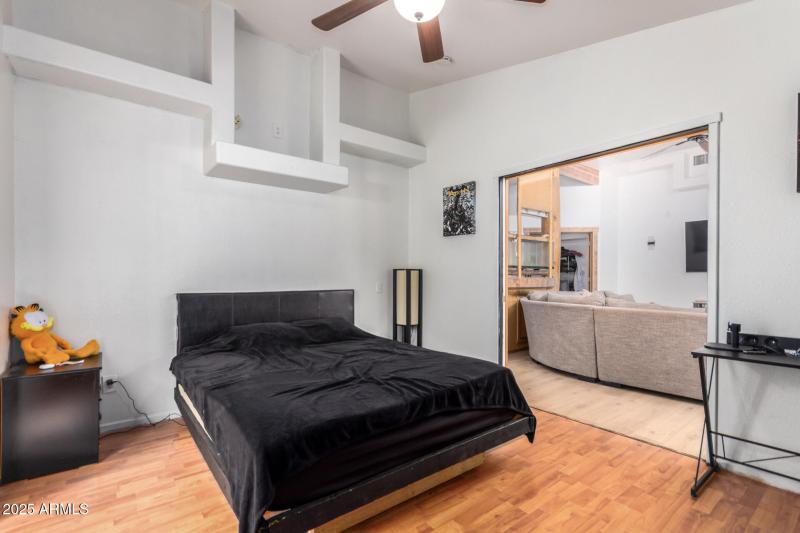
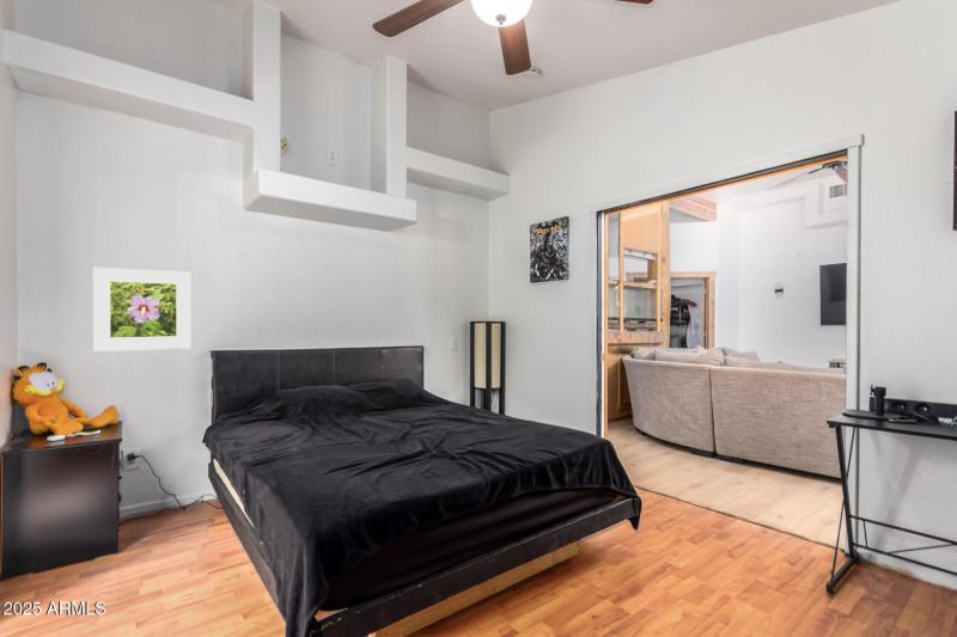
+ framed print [92,267,193,353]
